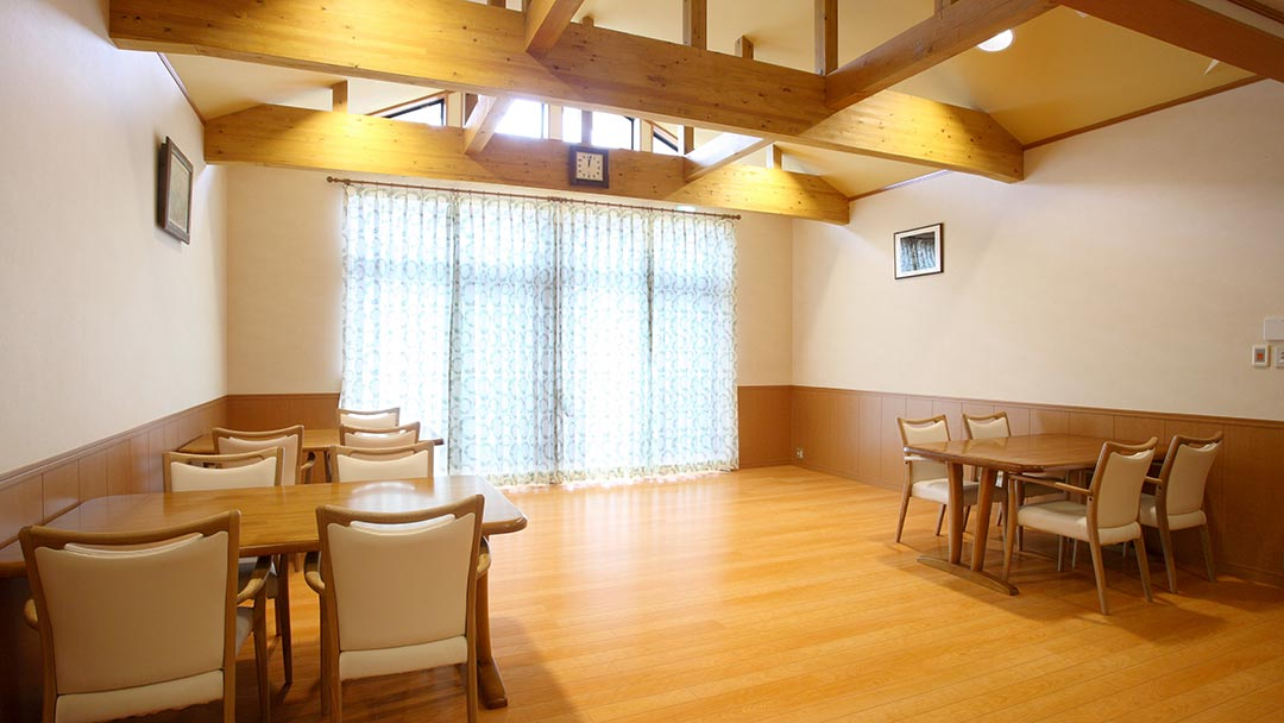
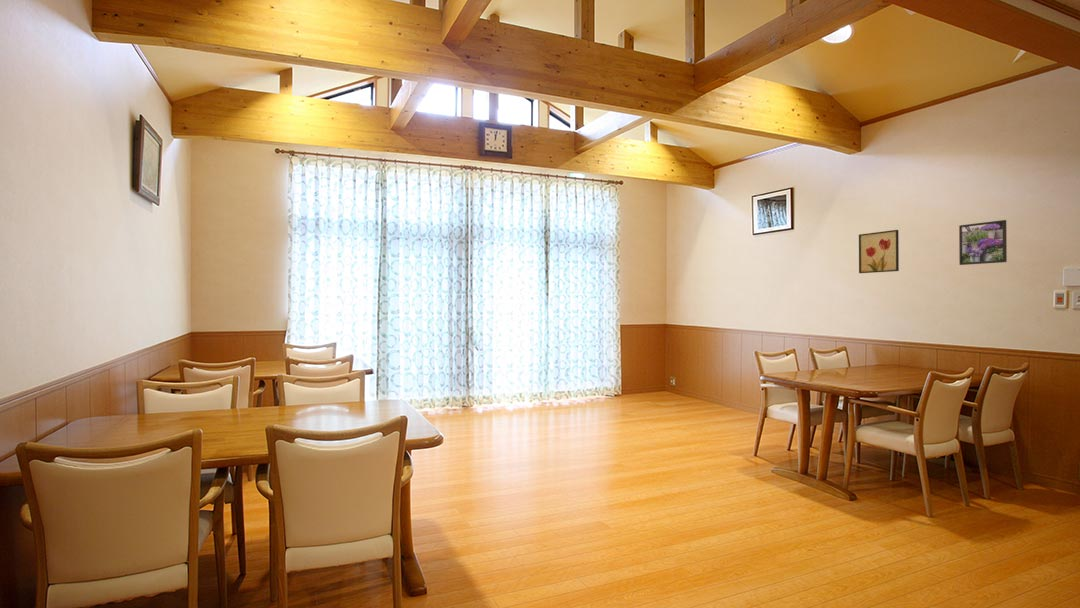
+ wall art [858,229,900,274]
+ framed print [958,219,1008,266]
